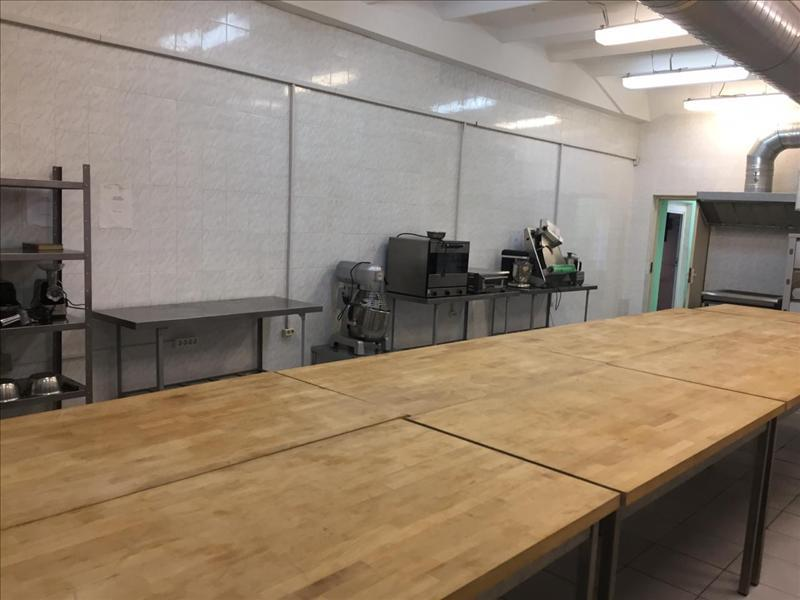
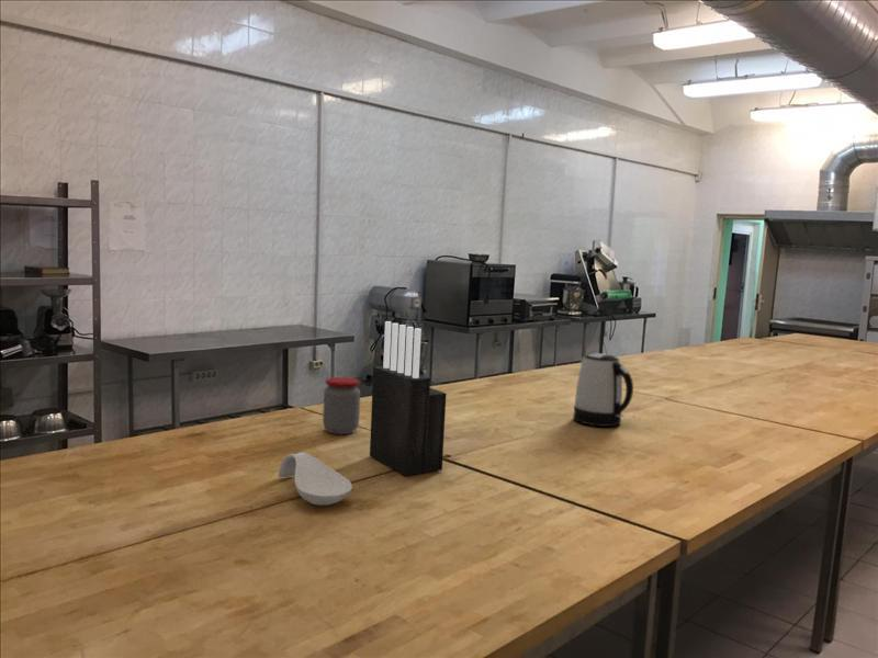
+ knife block [369,320,447,477]
+ spoon rest [278,451,353,507]
+ kettle [572,352,634,428]
+ jar [322,376,361,435]
